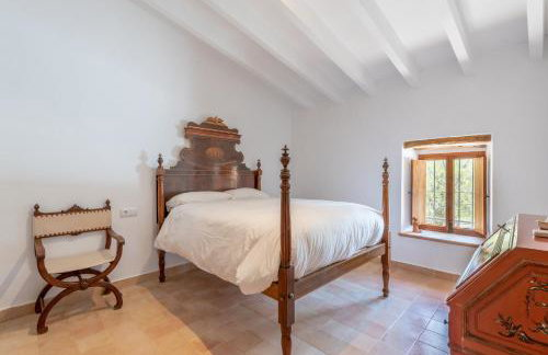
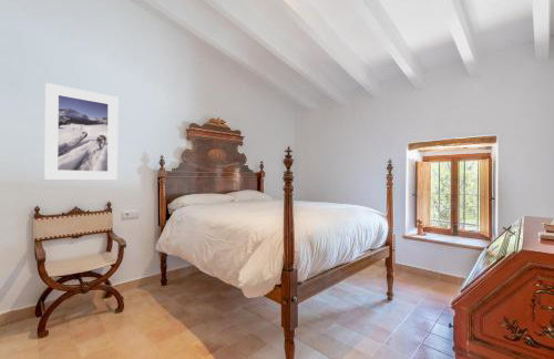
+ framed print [44,82,119,181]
